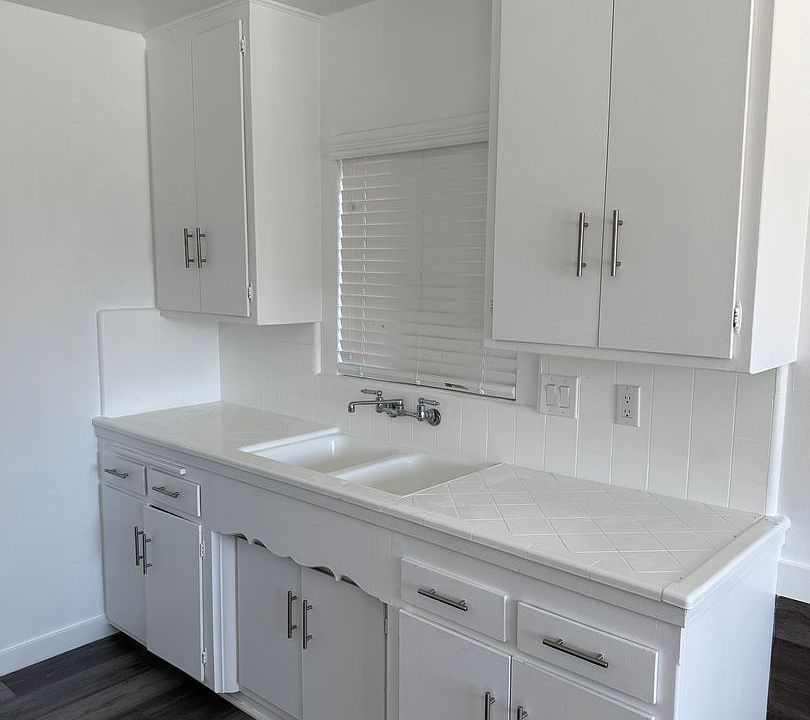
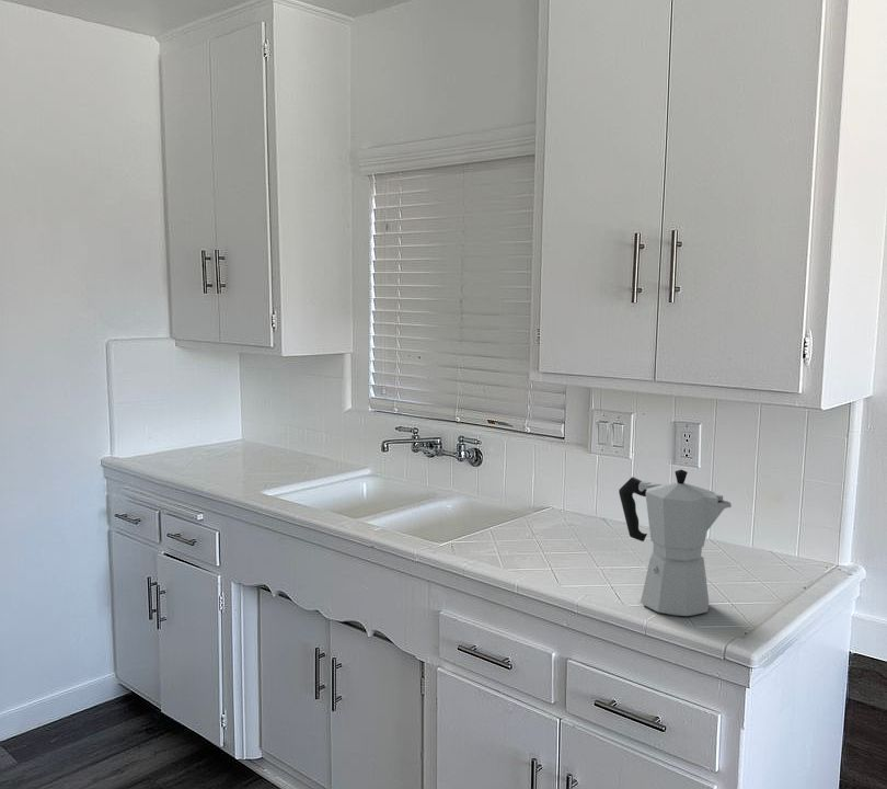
+ moka pot [618,469,733,617]
